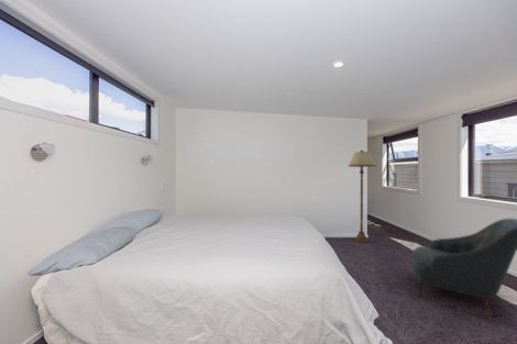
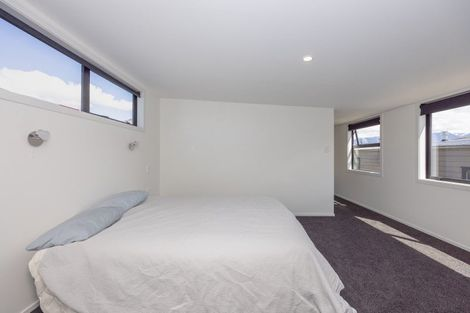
- armchair [410,218,517,318]
- floor lamp [348,149,377,243]
